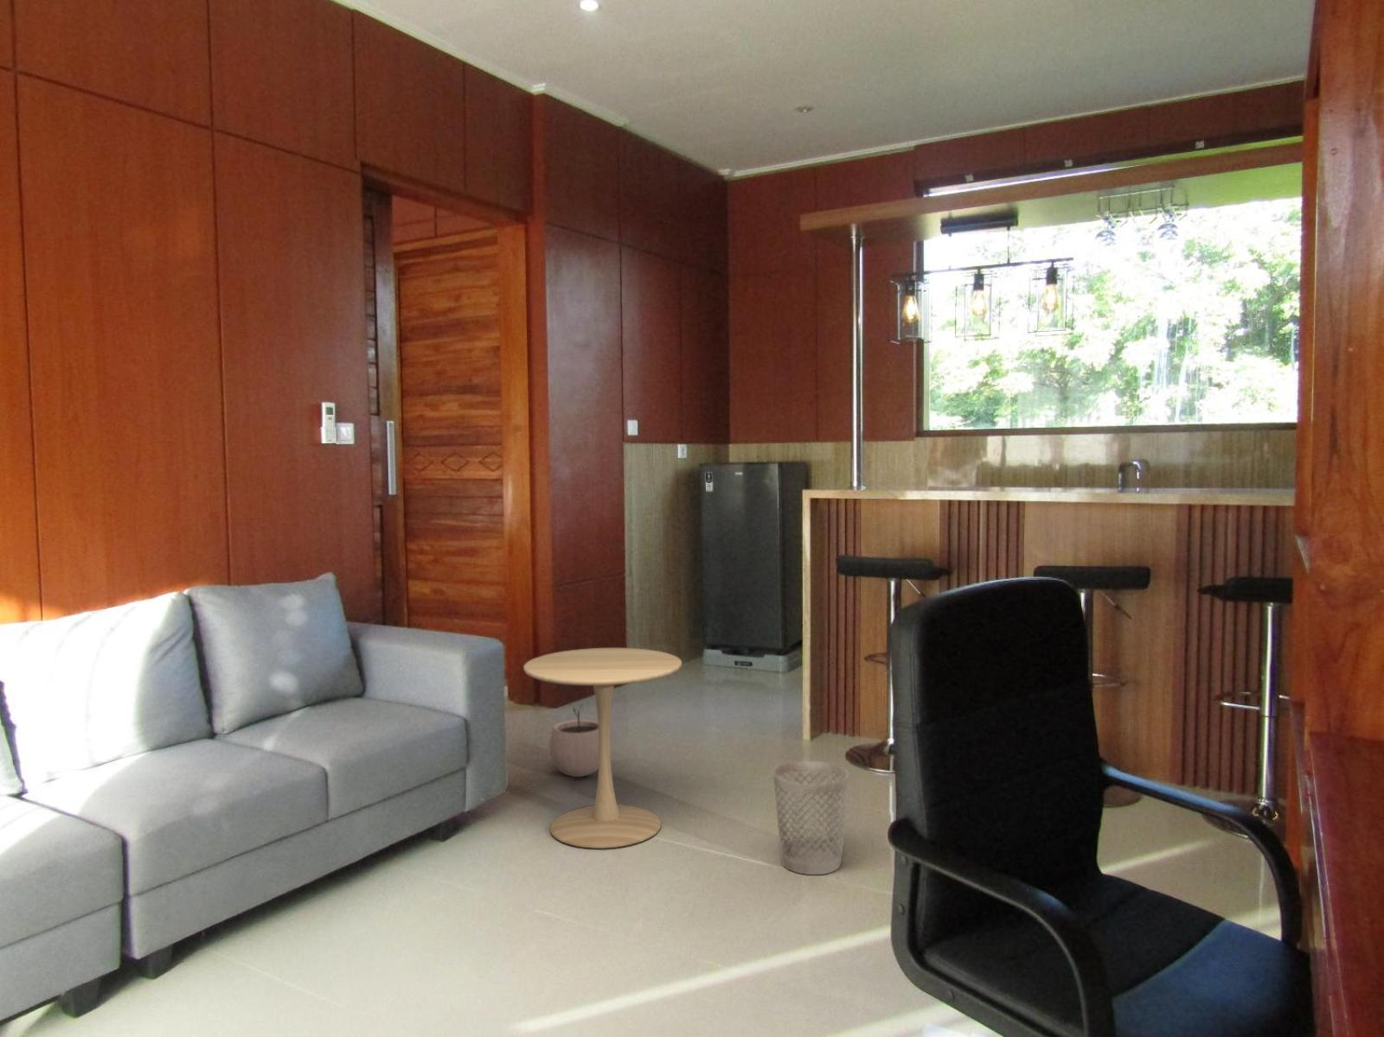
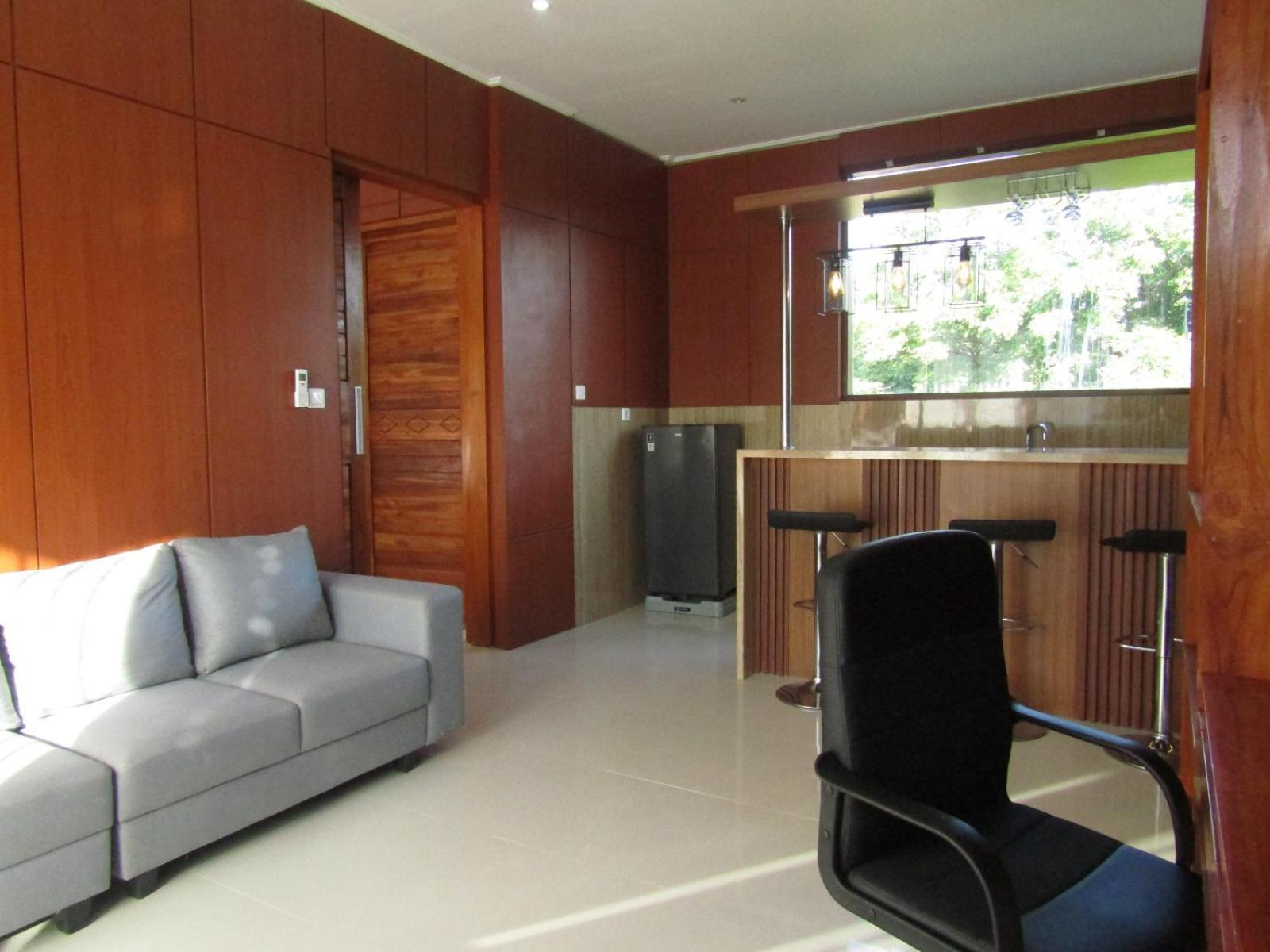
- wastebasket [773,760,849,876]
- plant pot [549,705,599,778]
- side table [522,647,682,850]
